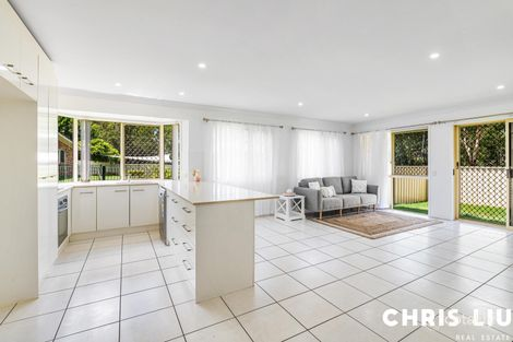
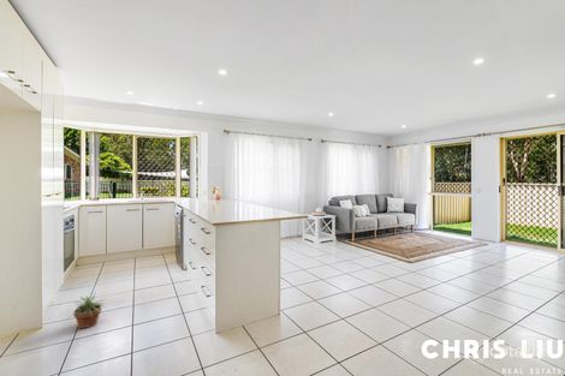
+ potted plant [66,291,106,329]
